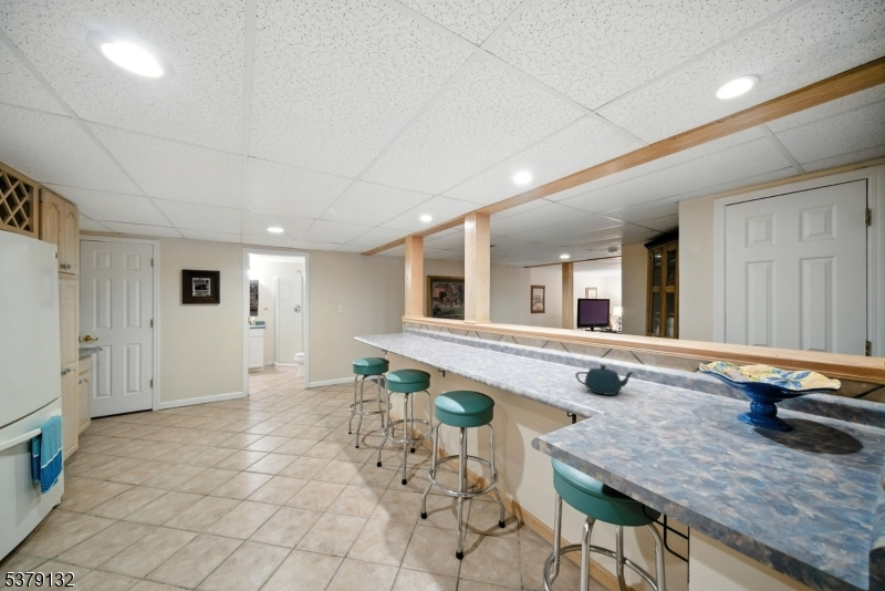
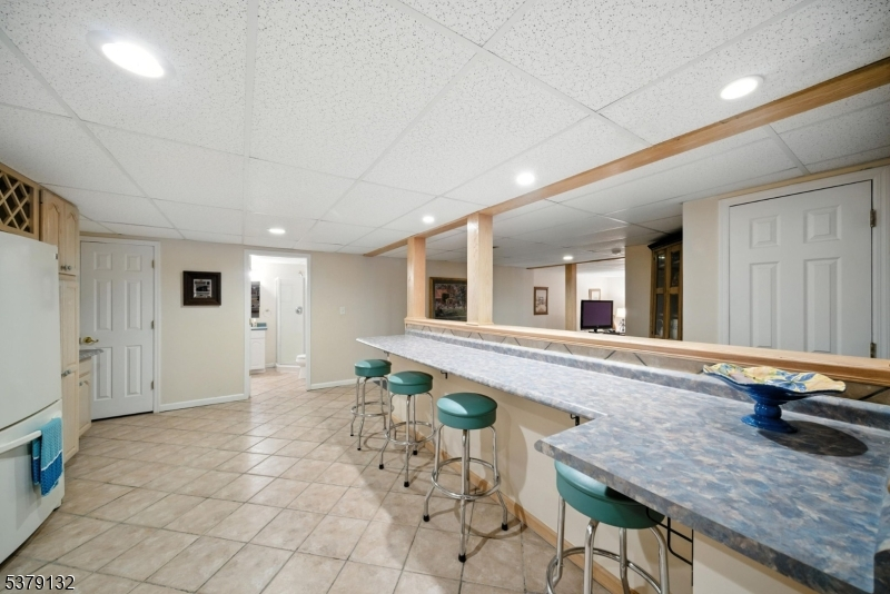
- teapot [574,364,636,396]
